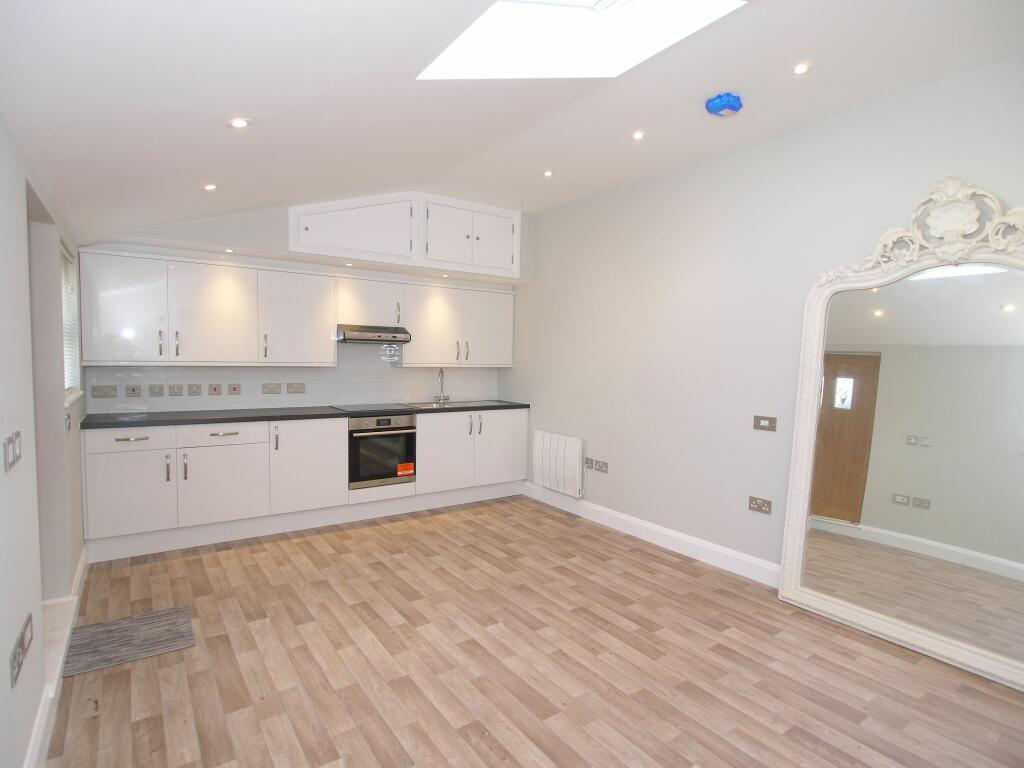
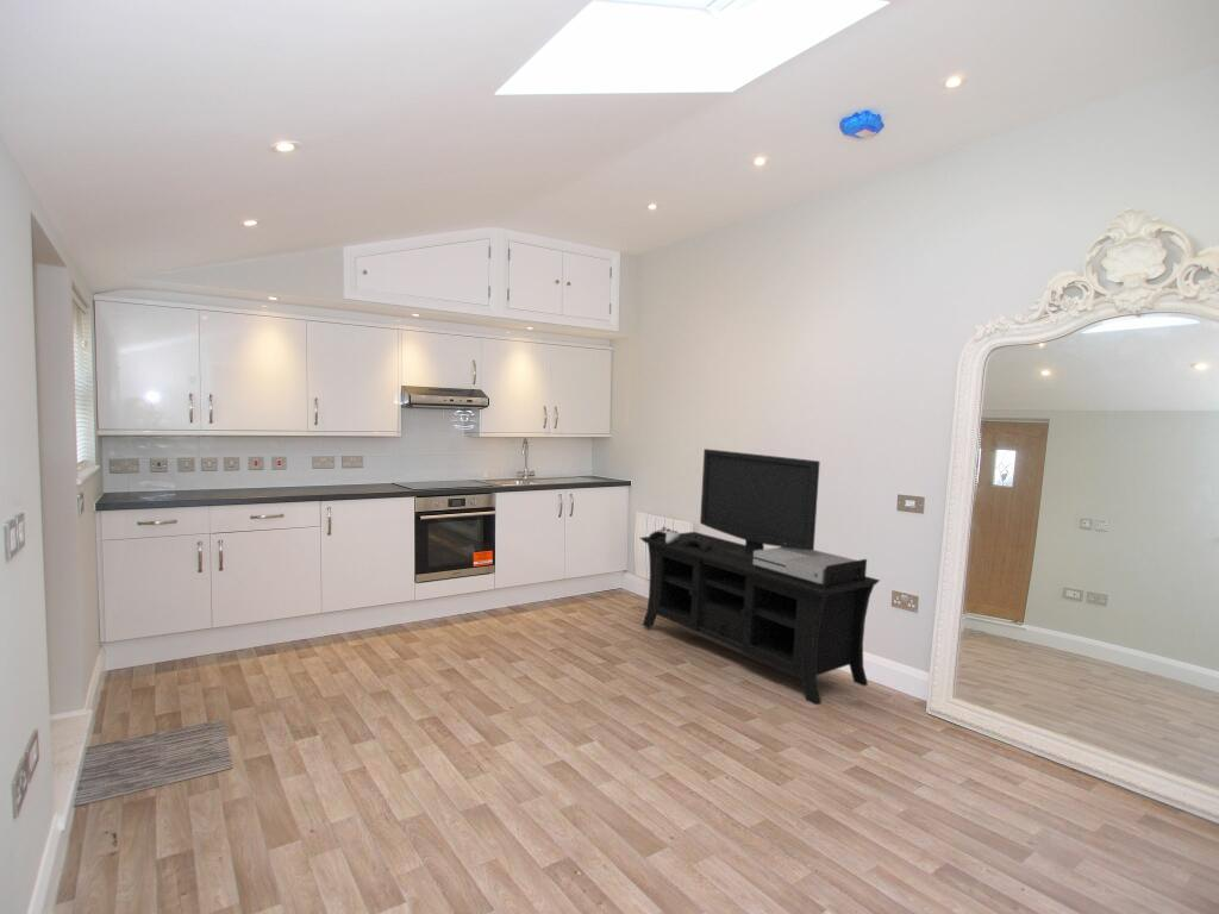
+ media console [639,447,882,706]
